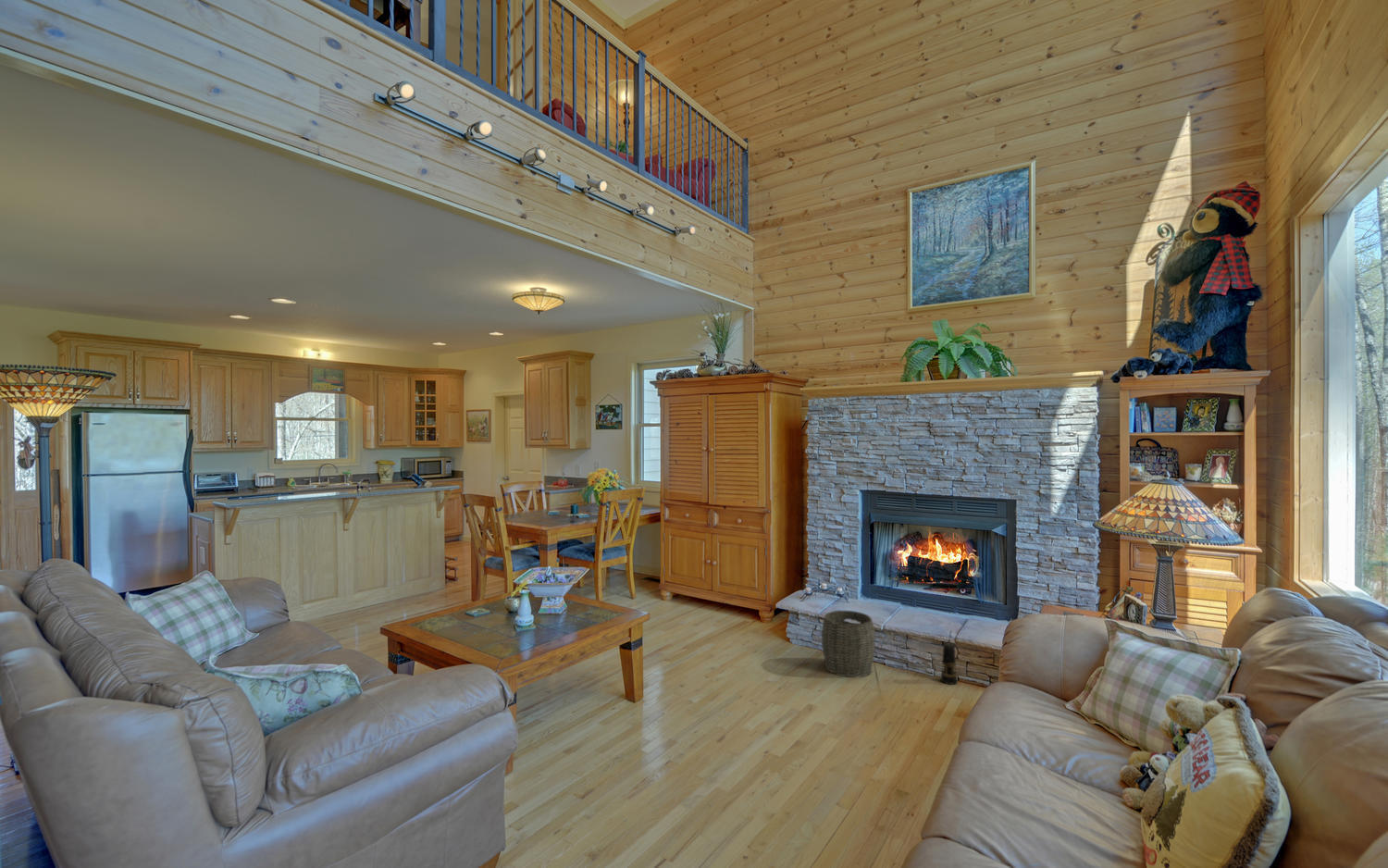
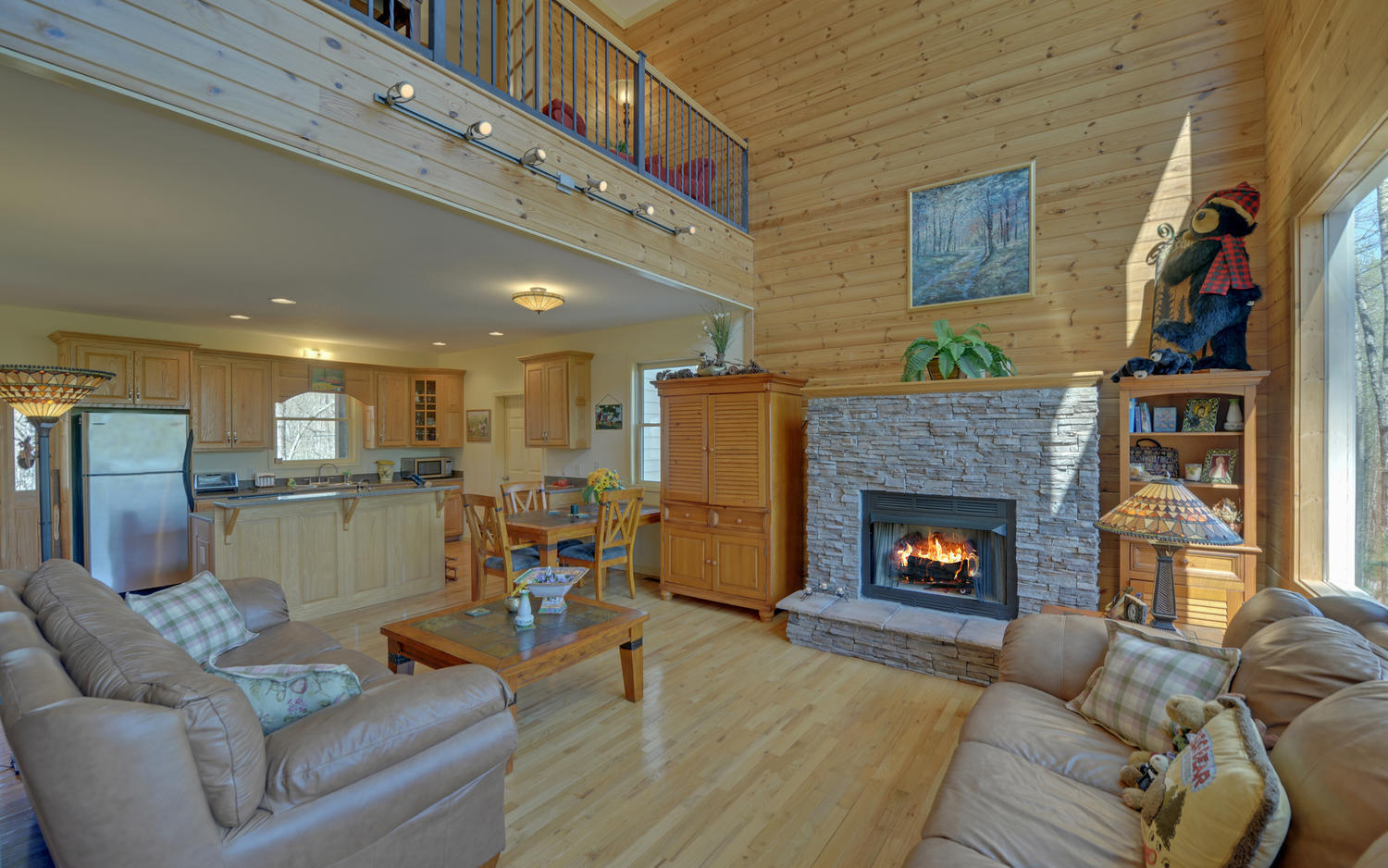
- lantern [939,629,959,686]
- woven basket [821,610,876,678]
